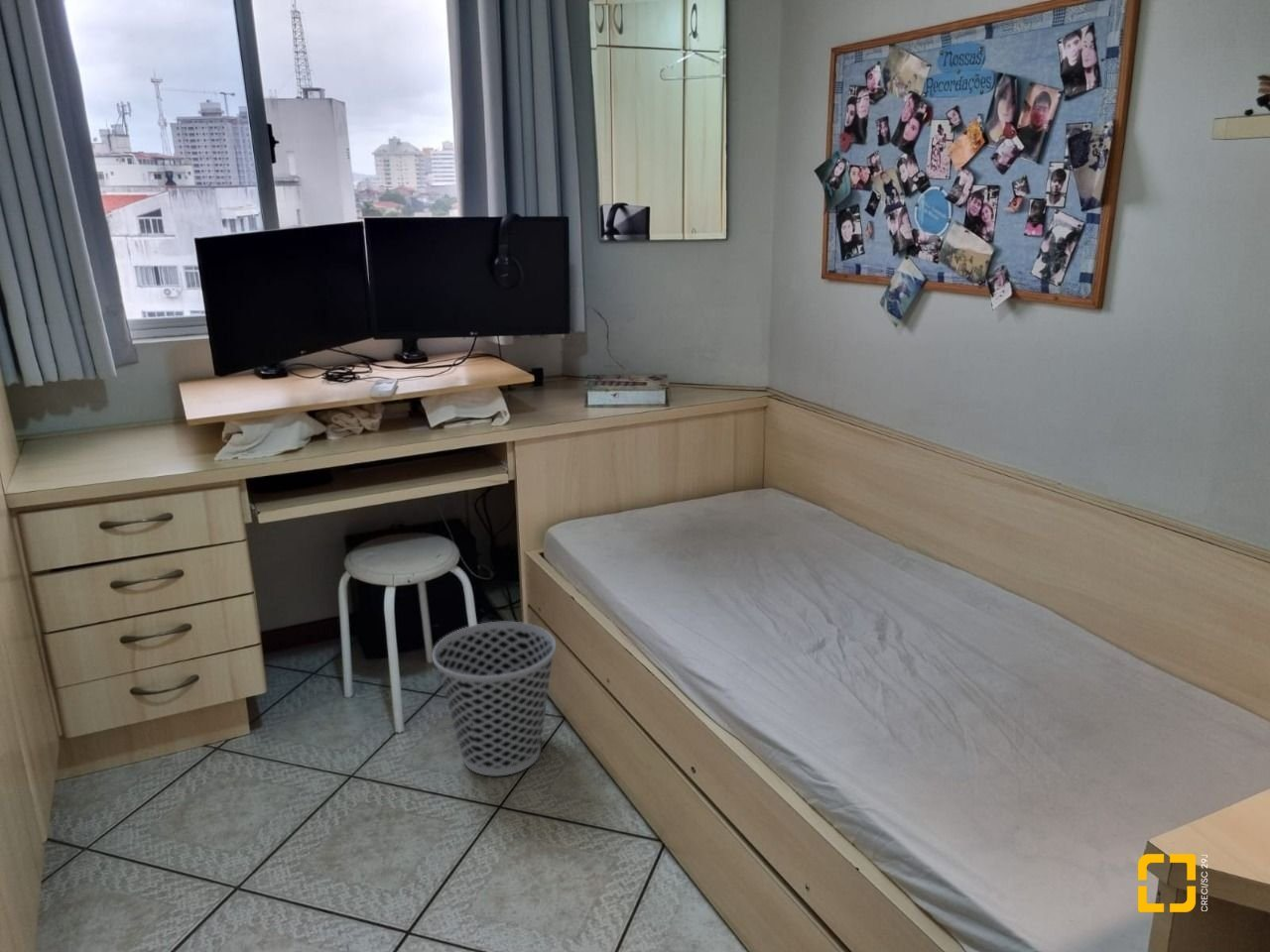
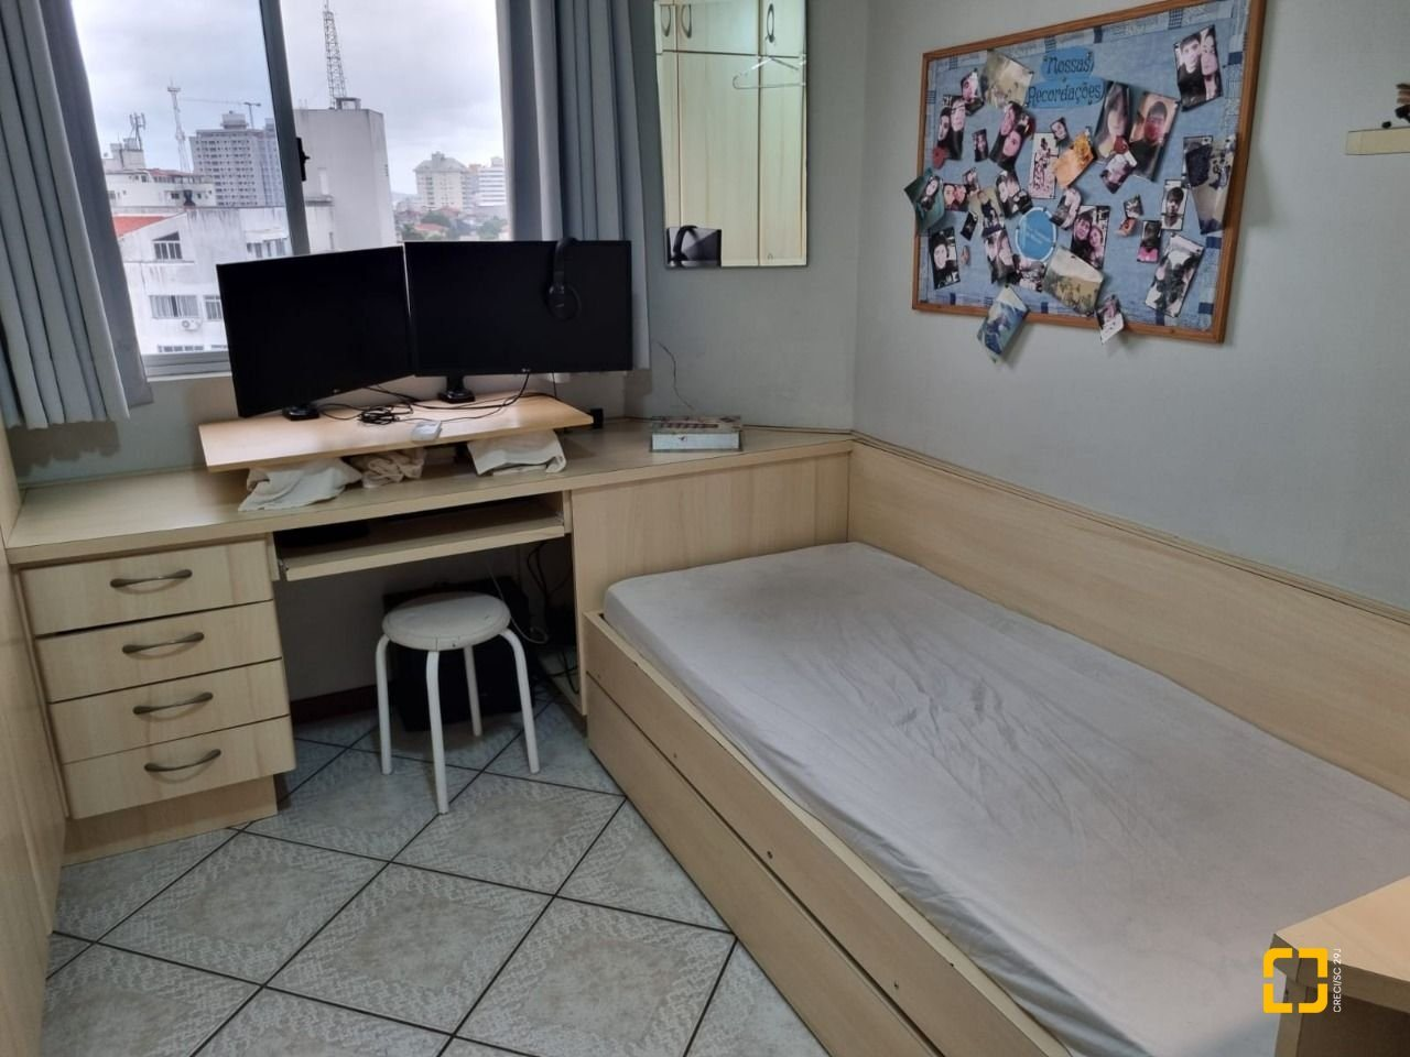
- wastebasket [432,621,557,776]
